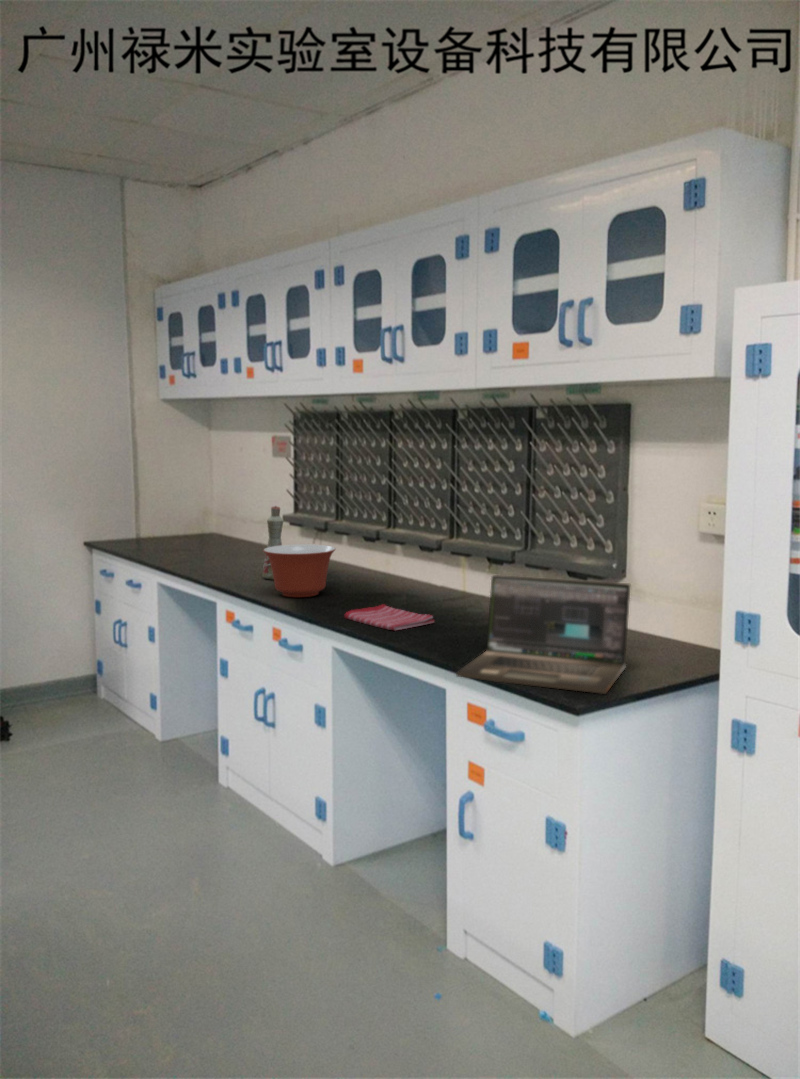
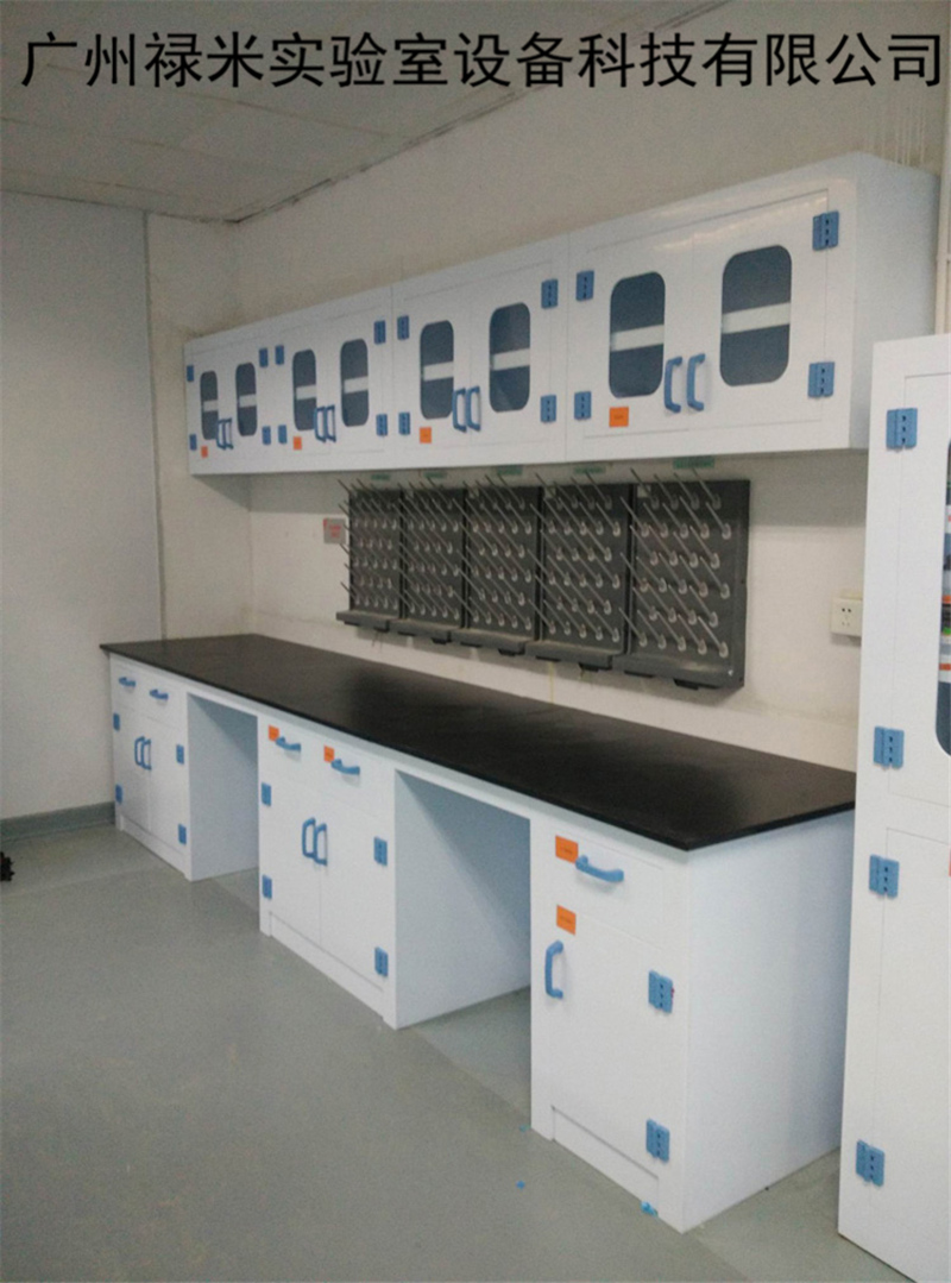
- dish towel [343,603,436,632]
- bottle [262,505,284,581]
- laptop [455,574,631,695]
- mixing bowl [262,543,337,598]
